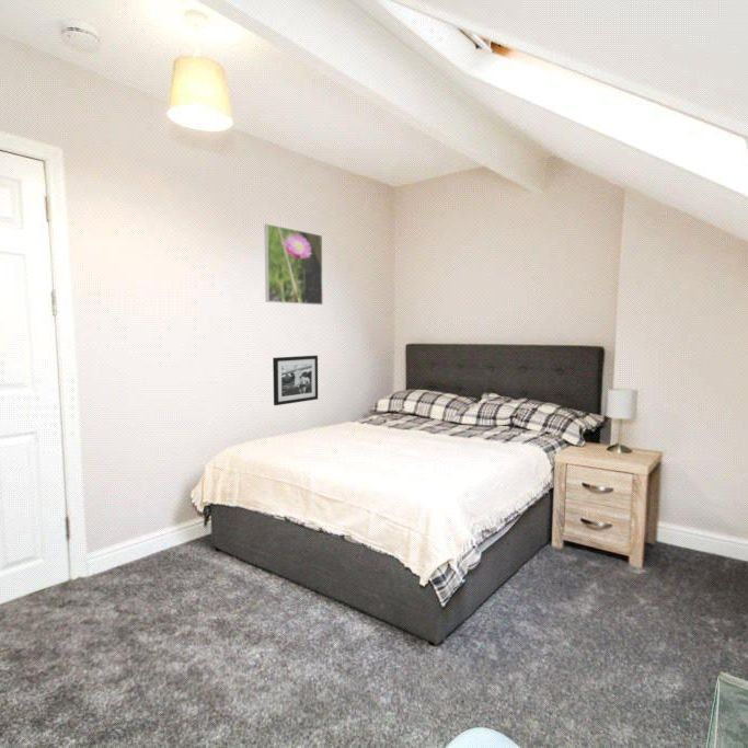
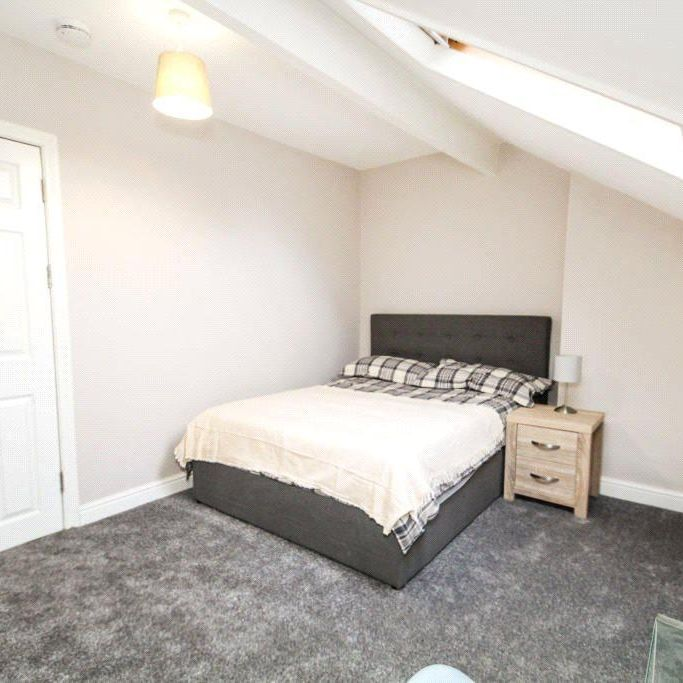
- picture frame [272,355,319,406]
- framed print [263,223,324,306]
